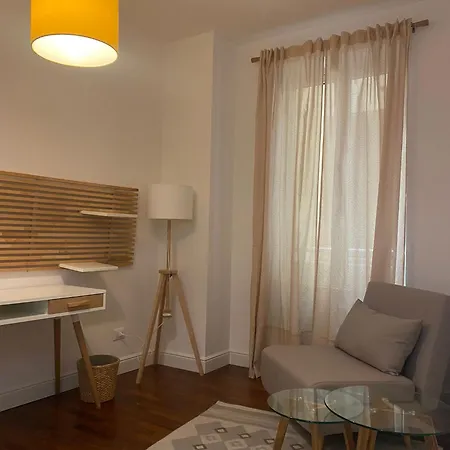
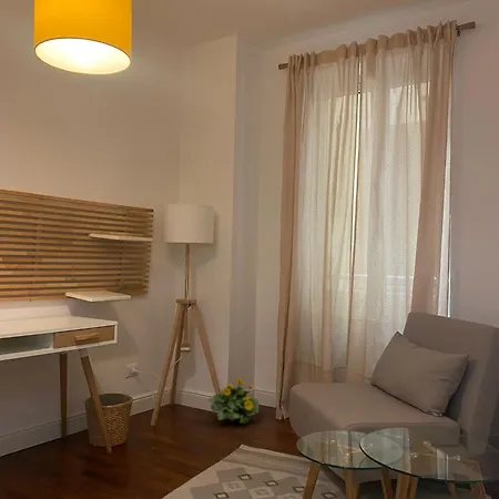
+ flowering plant [207,377,259,426]
